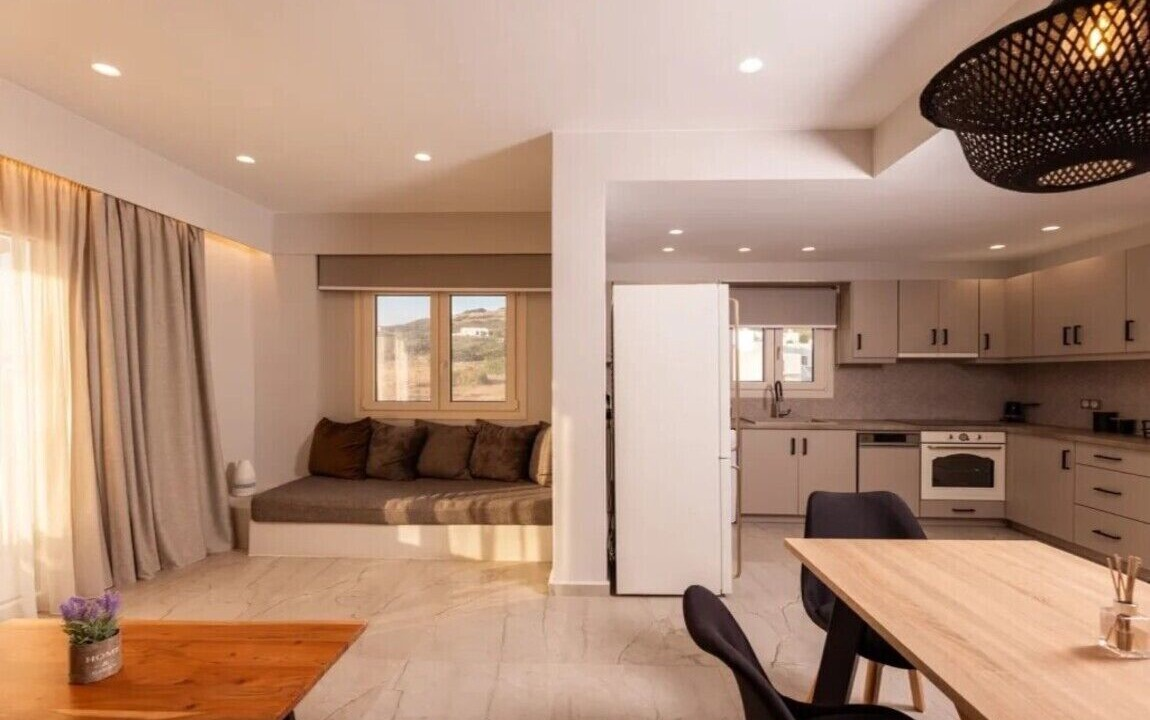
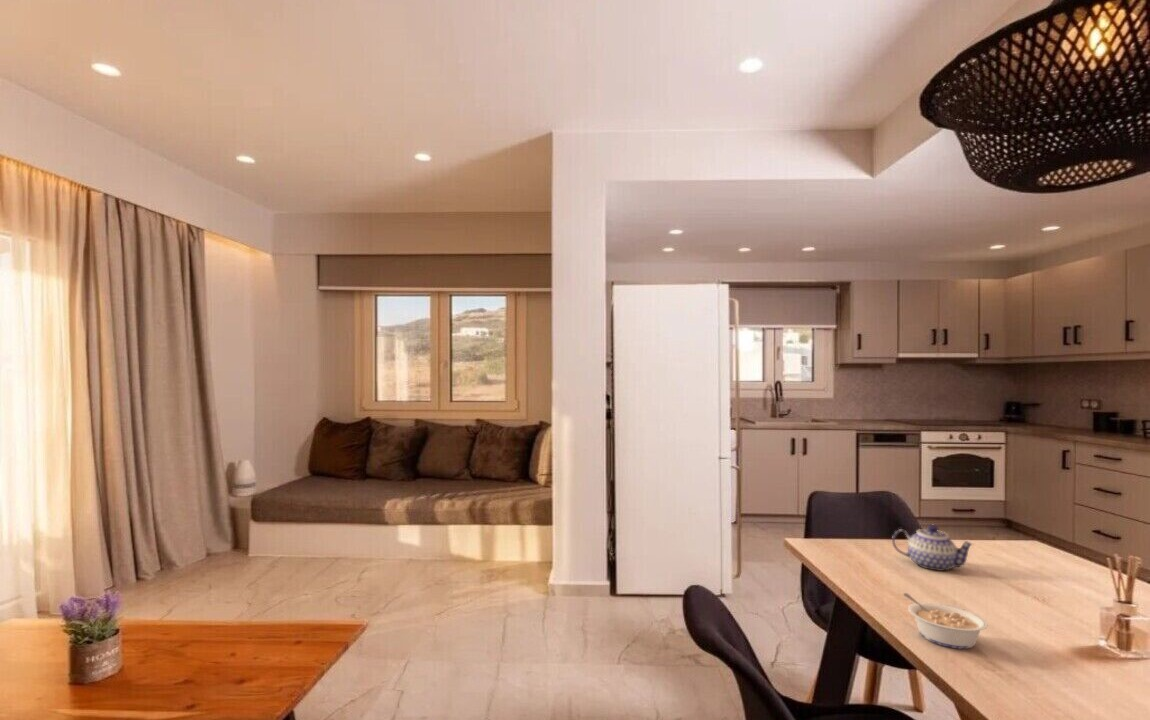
+ teapot [891,524,974,572]
+ legume [902,592,988,650]
